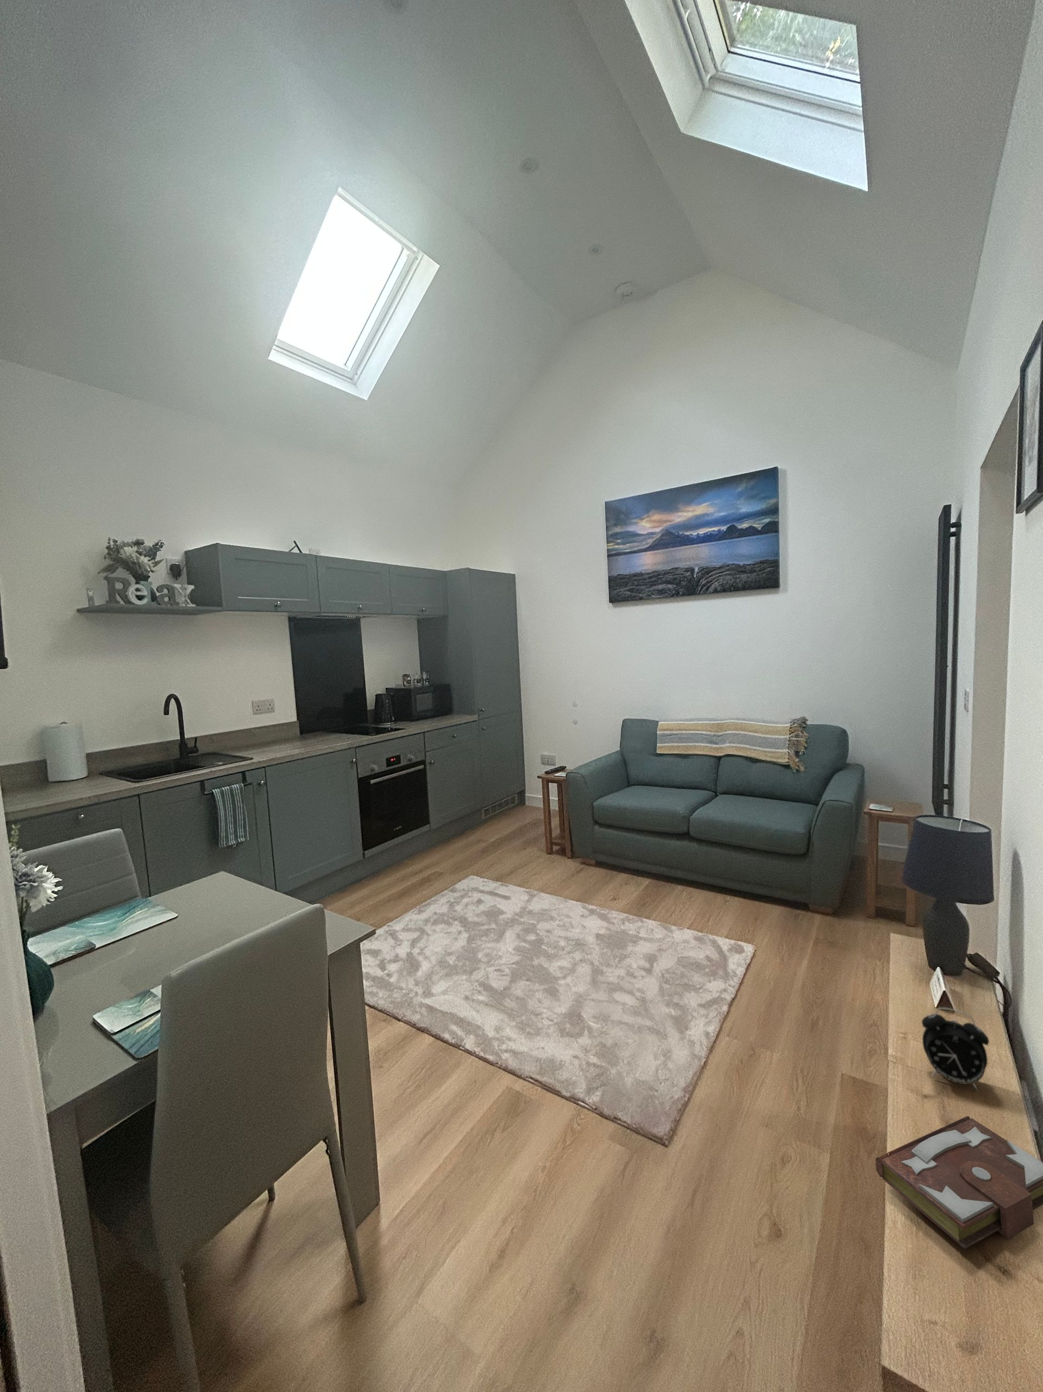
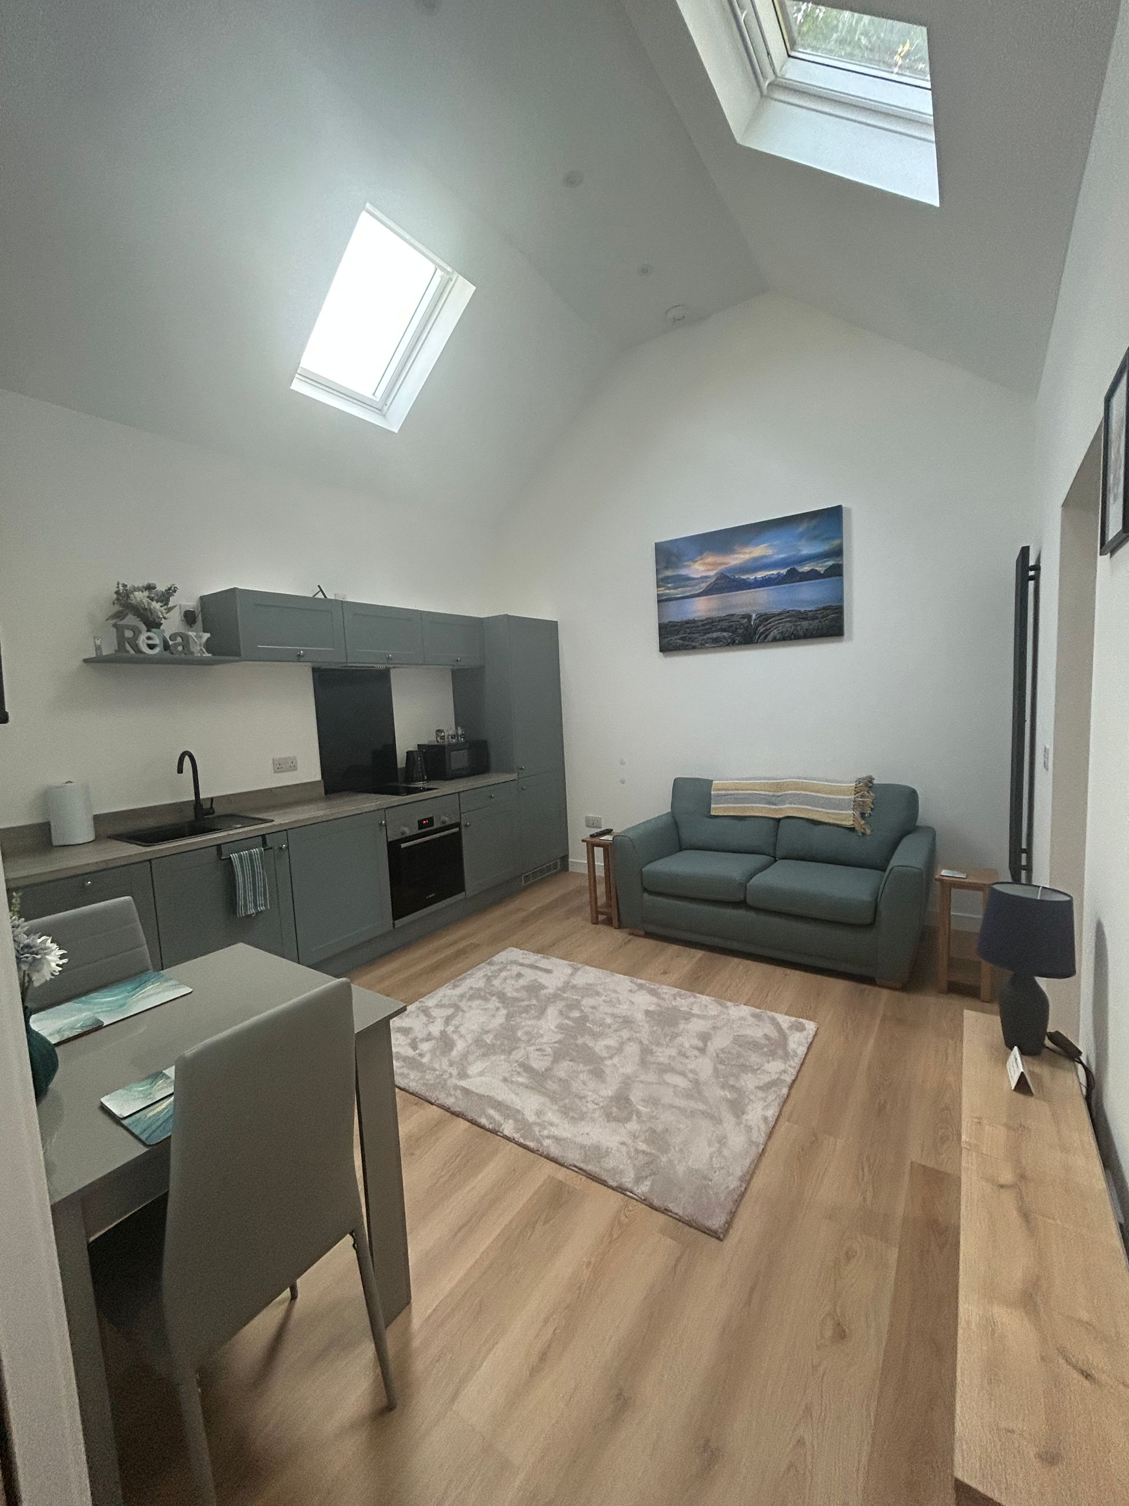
- alarm clock [921,1007,989,1092]
- book [875,1116,1043,1250]
